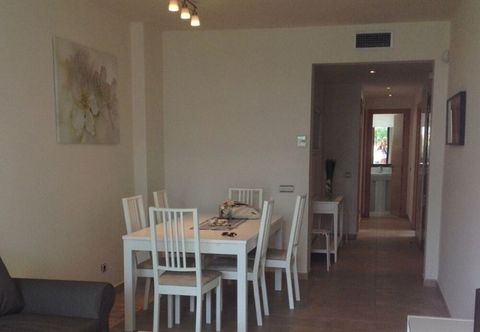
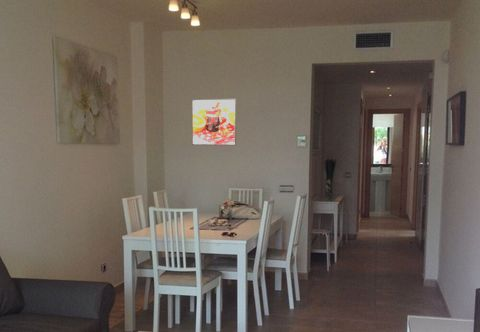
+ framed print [191,98,237,146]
